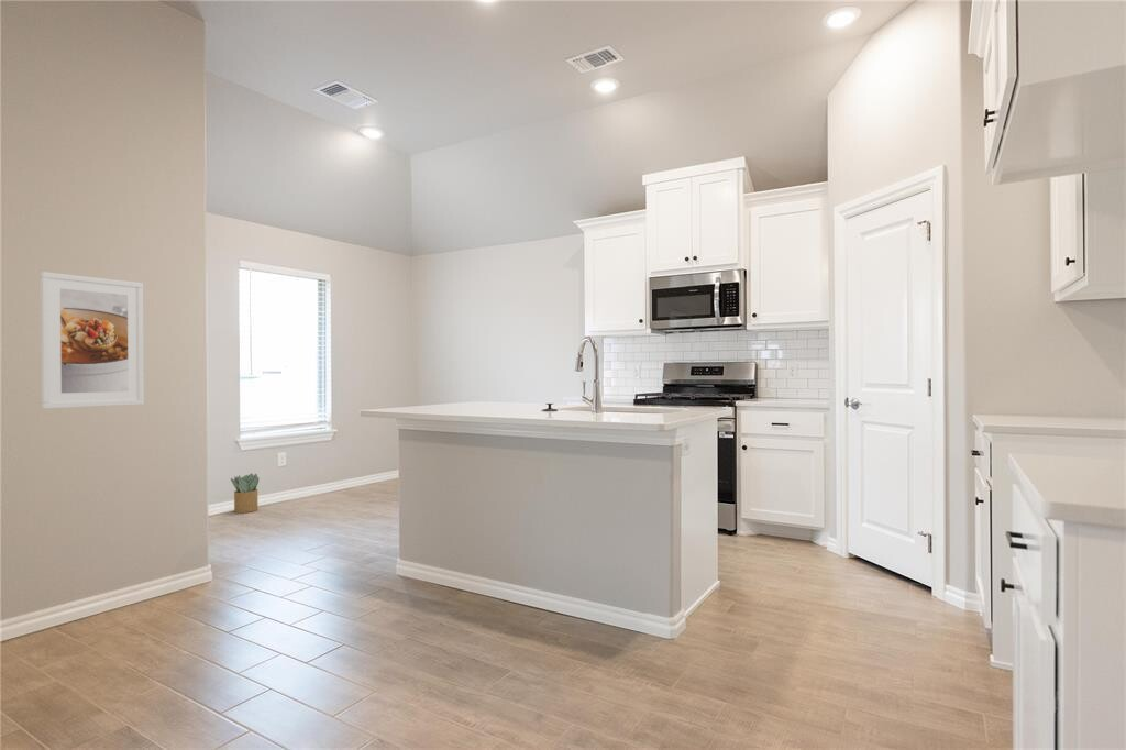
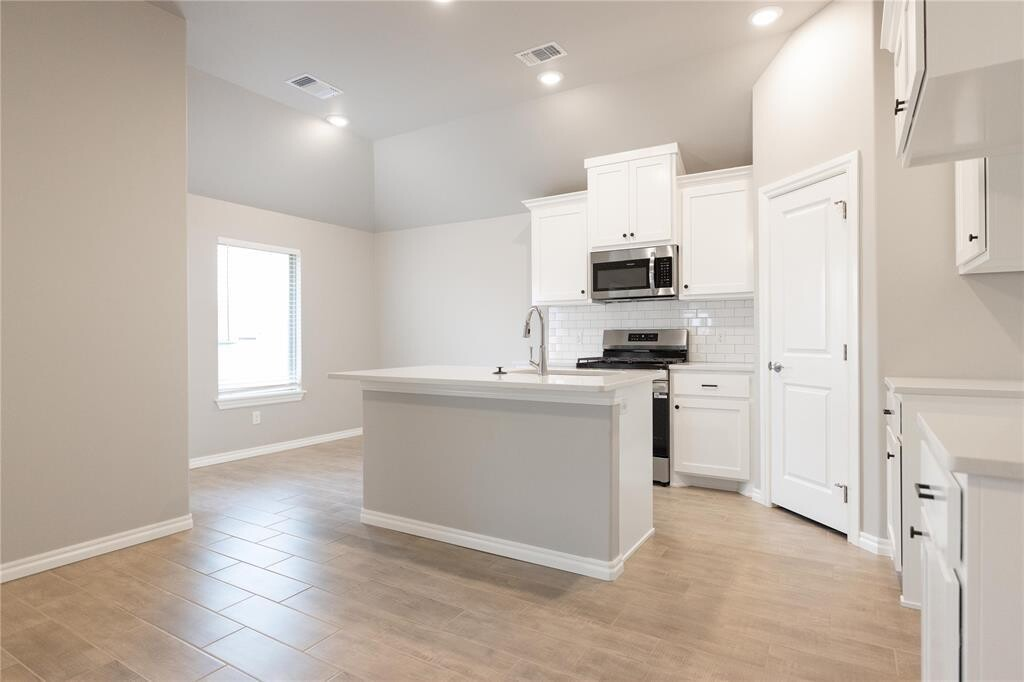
- potted plant [230,473,260,514]
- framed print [40,271,145,410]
